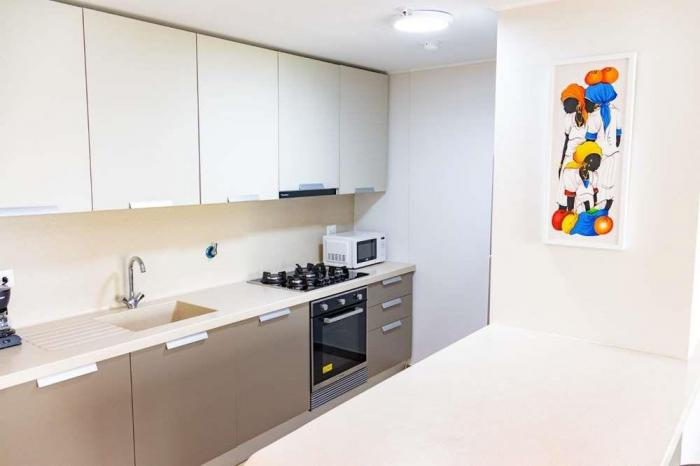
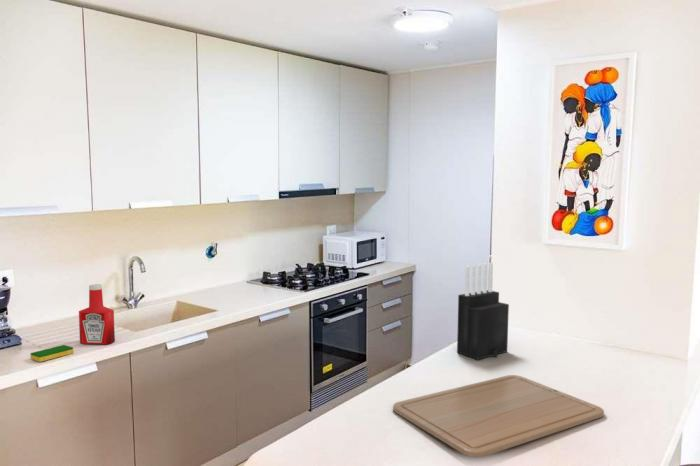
+ dish sponge [29,344,75,363]
+ chopping board [392,374,605,458]
+ knife block [456,262,510,361]
+ soap bottle [78,283,116,346]
